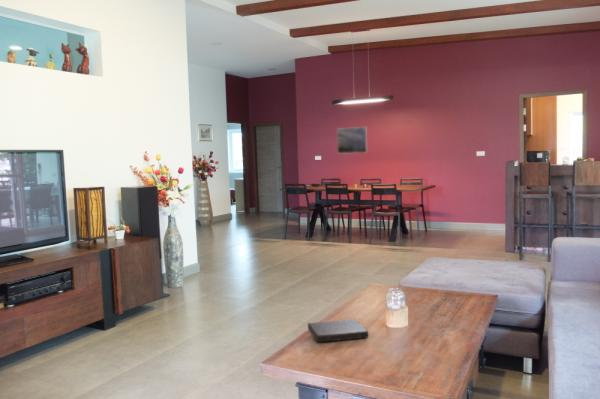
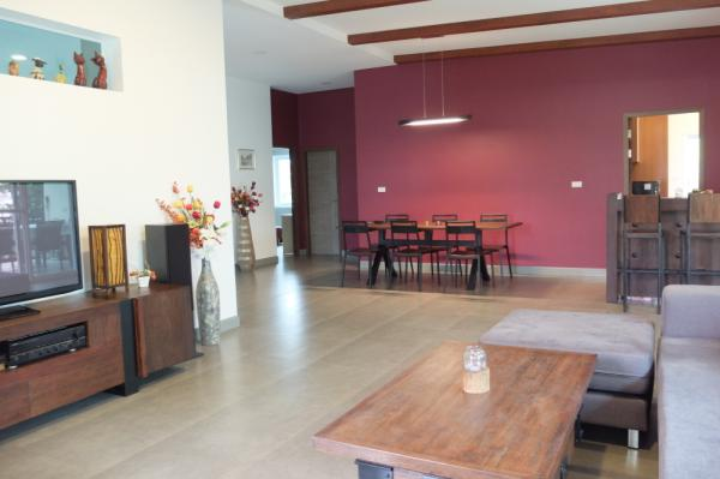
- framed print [336,126,368,155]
- book [307,318,369,343]
